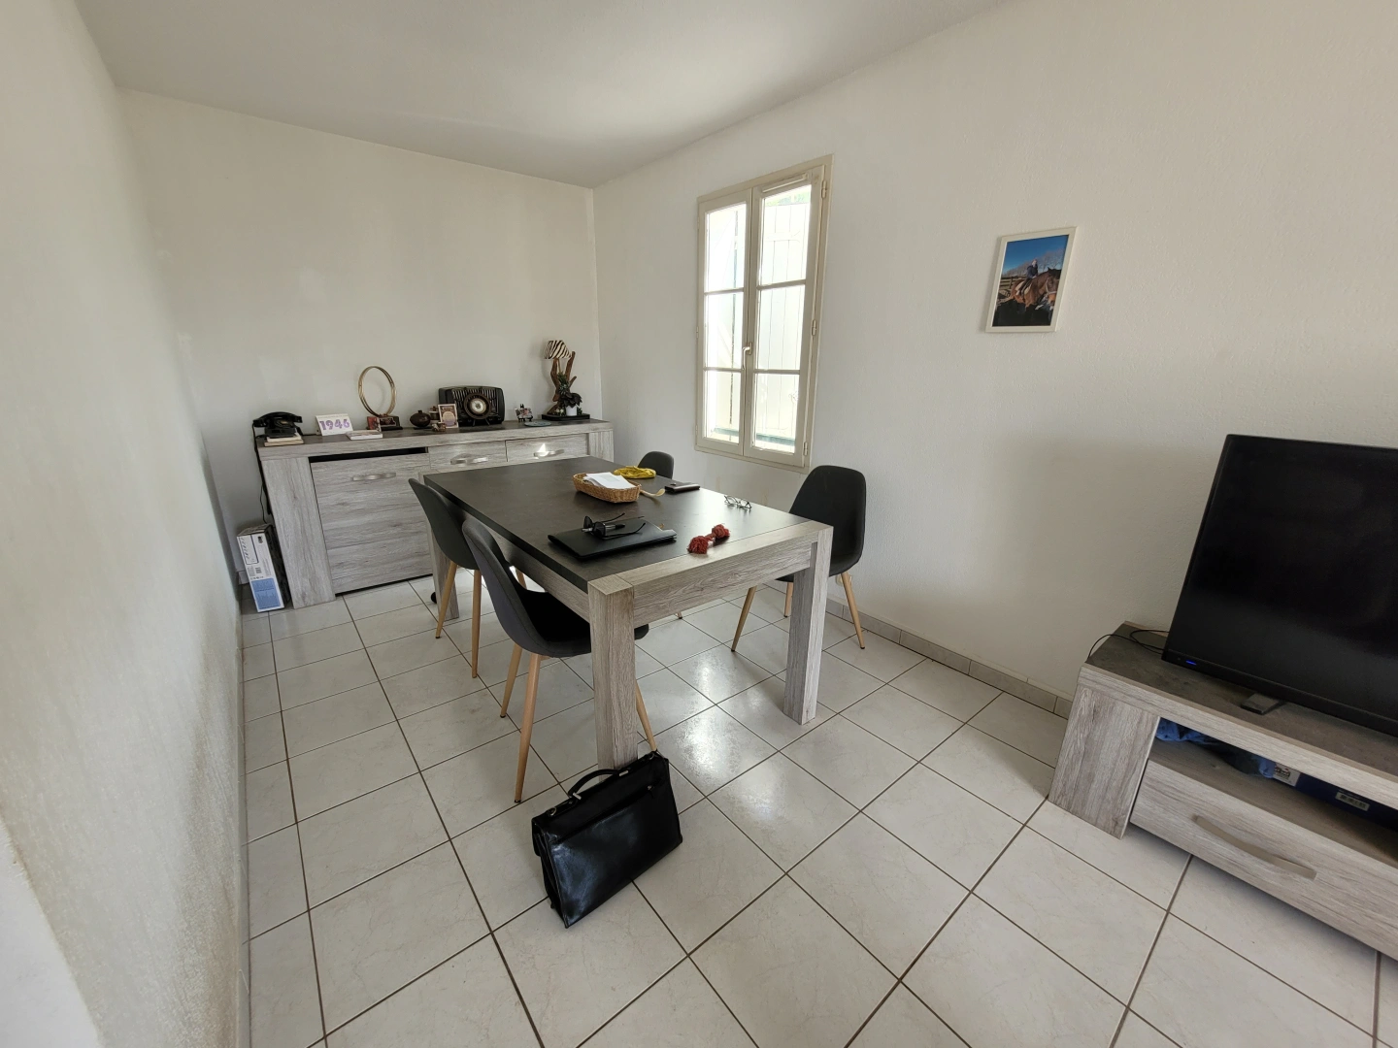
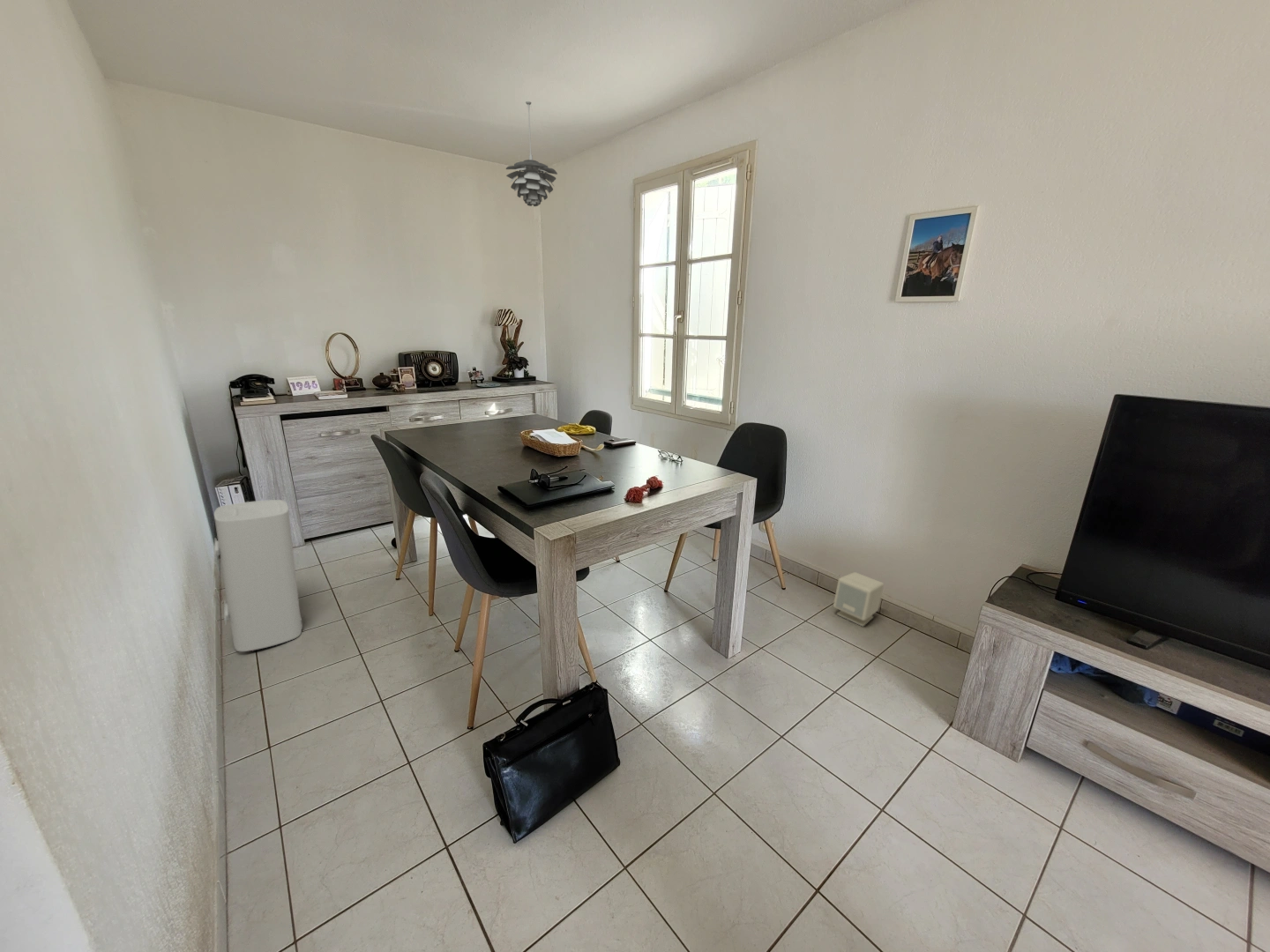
+ pendant light [505,100,558,207]
+ water heater [213,499,303,652]
+ speaker [833,571,885,627]
